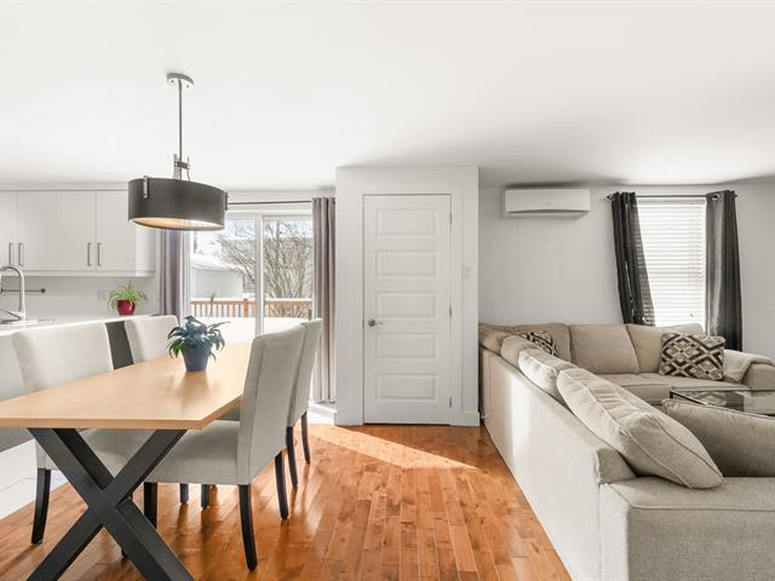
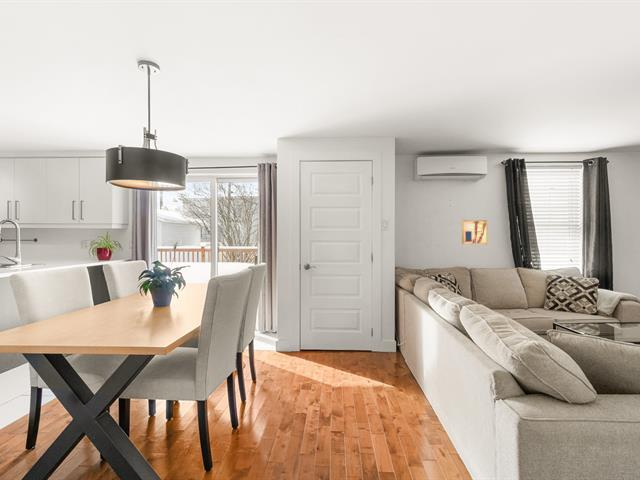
+ wall art [461,219,488,245]
